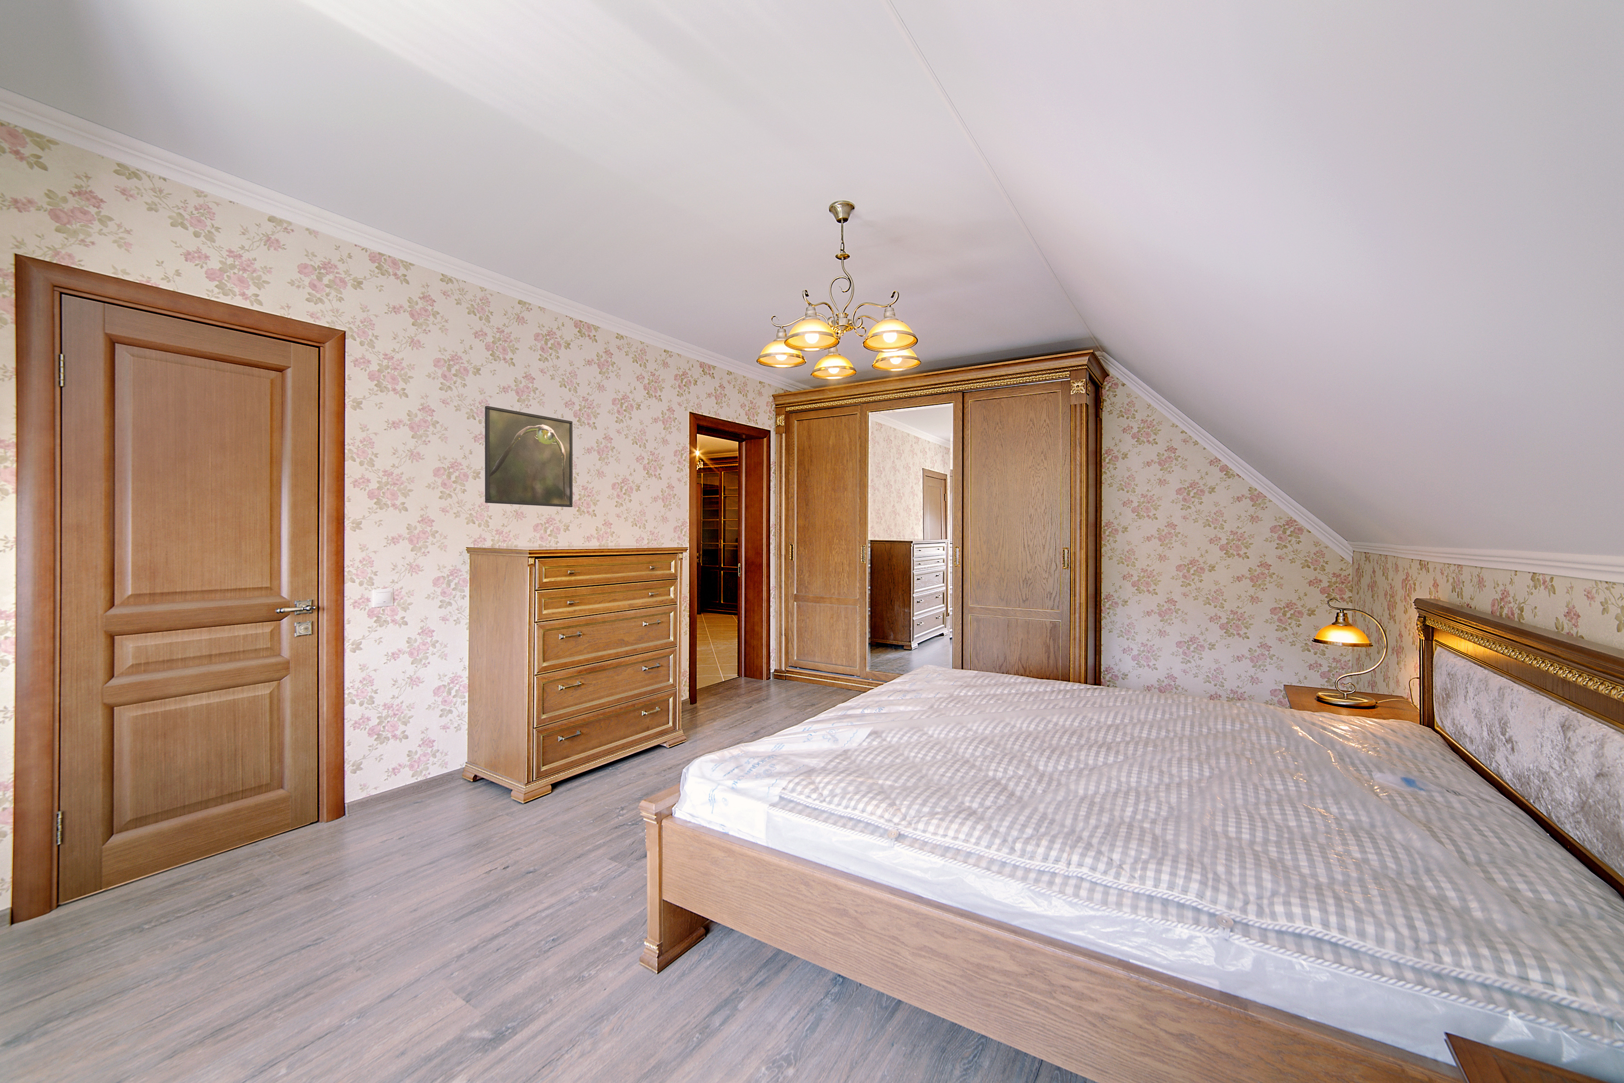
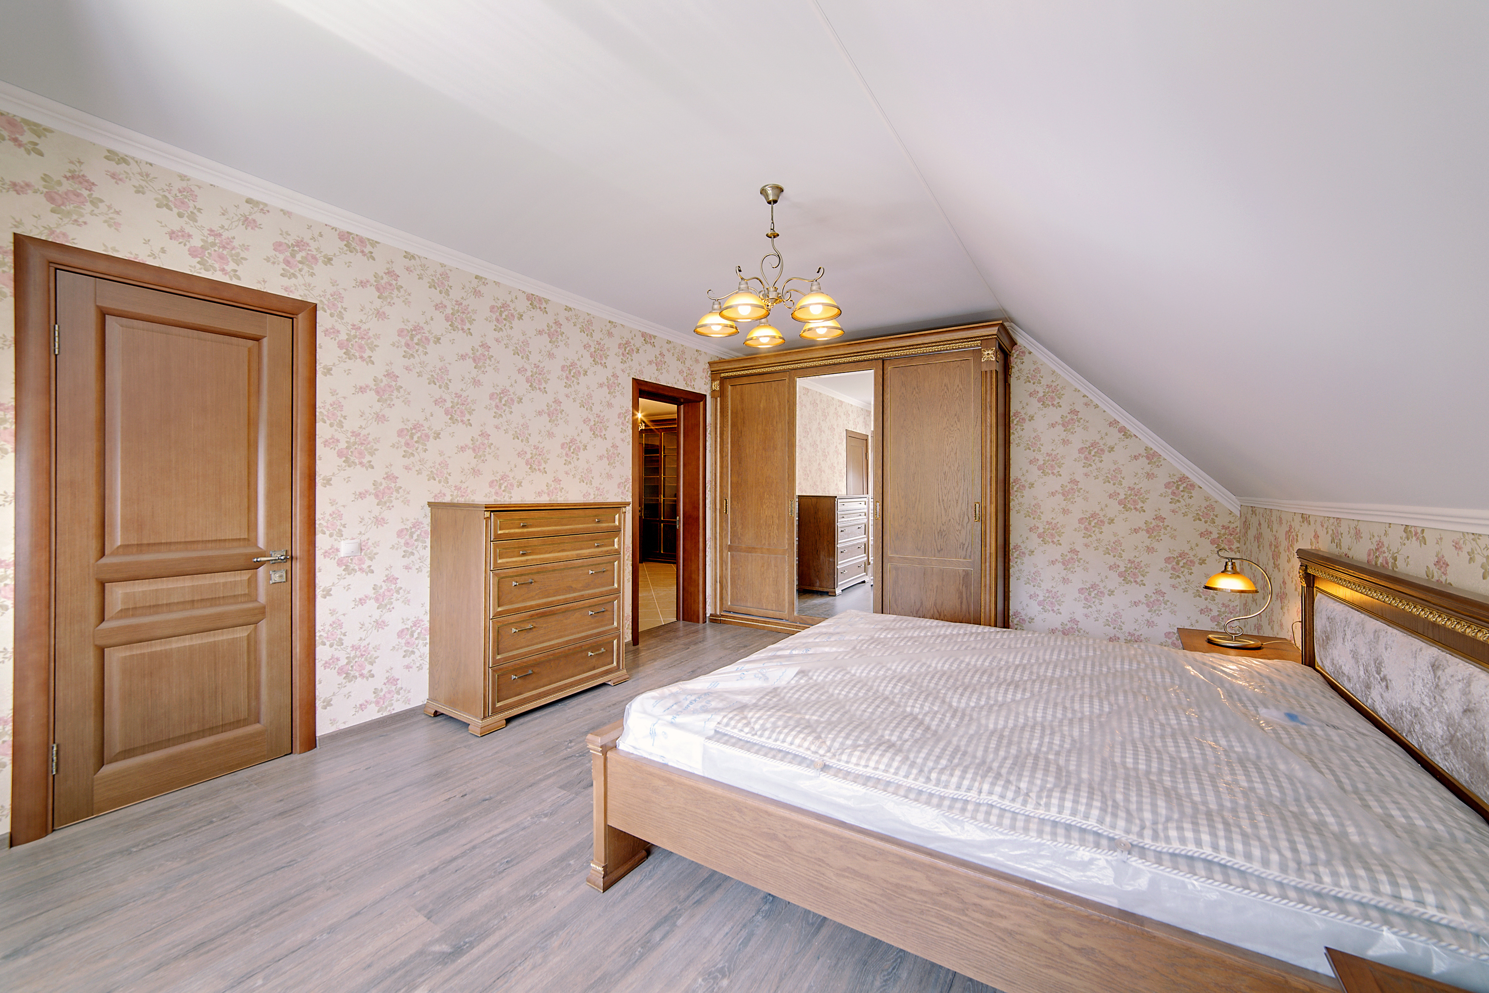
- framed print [485,405,573,508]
